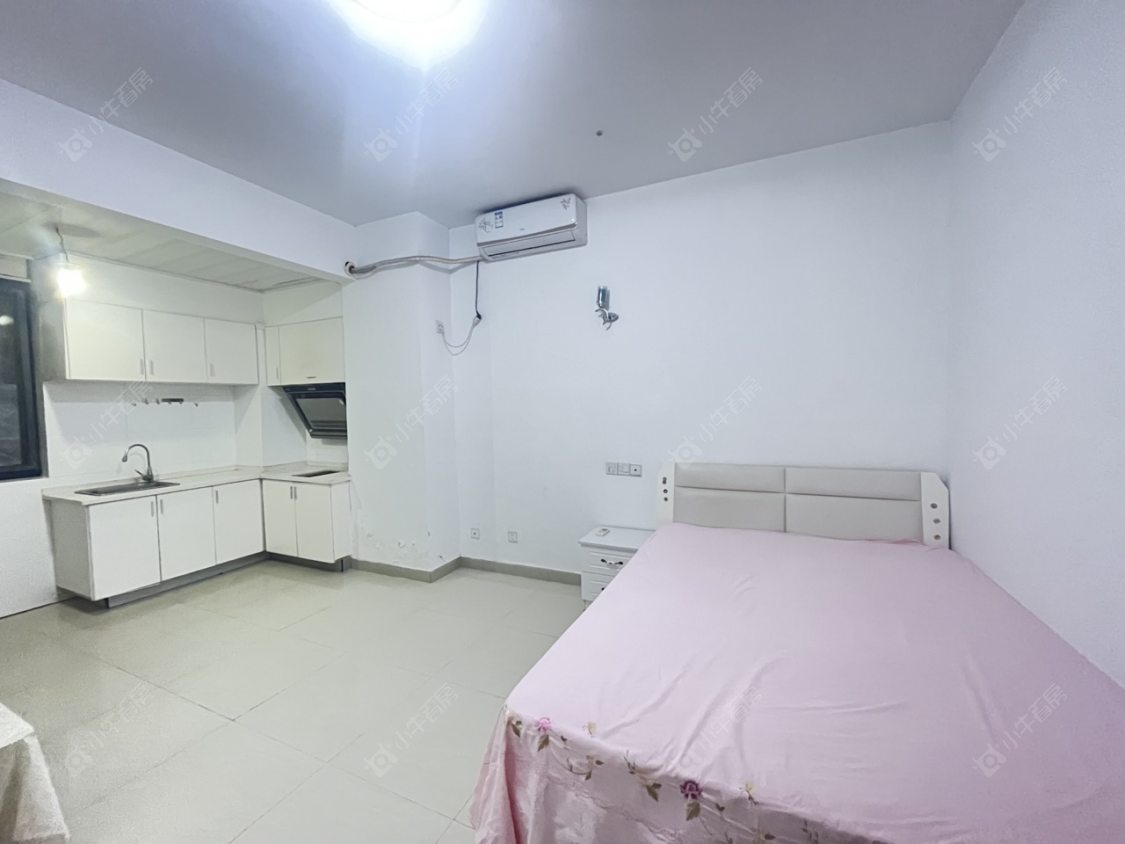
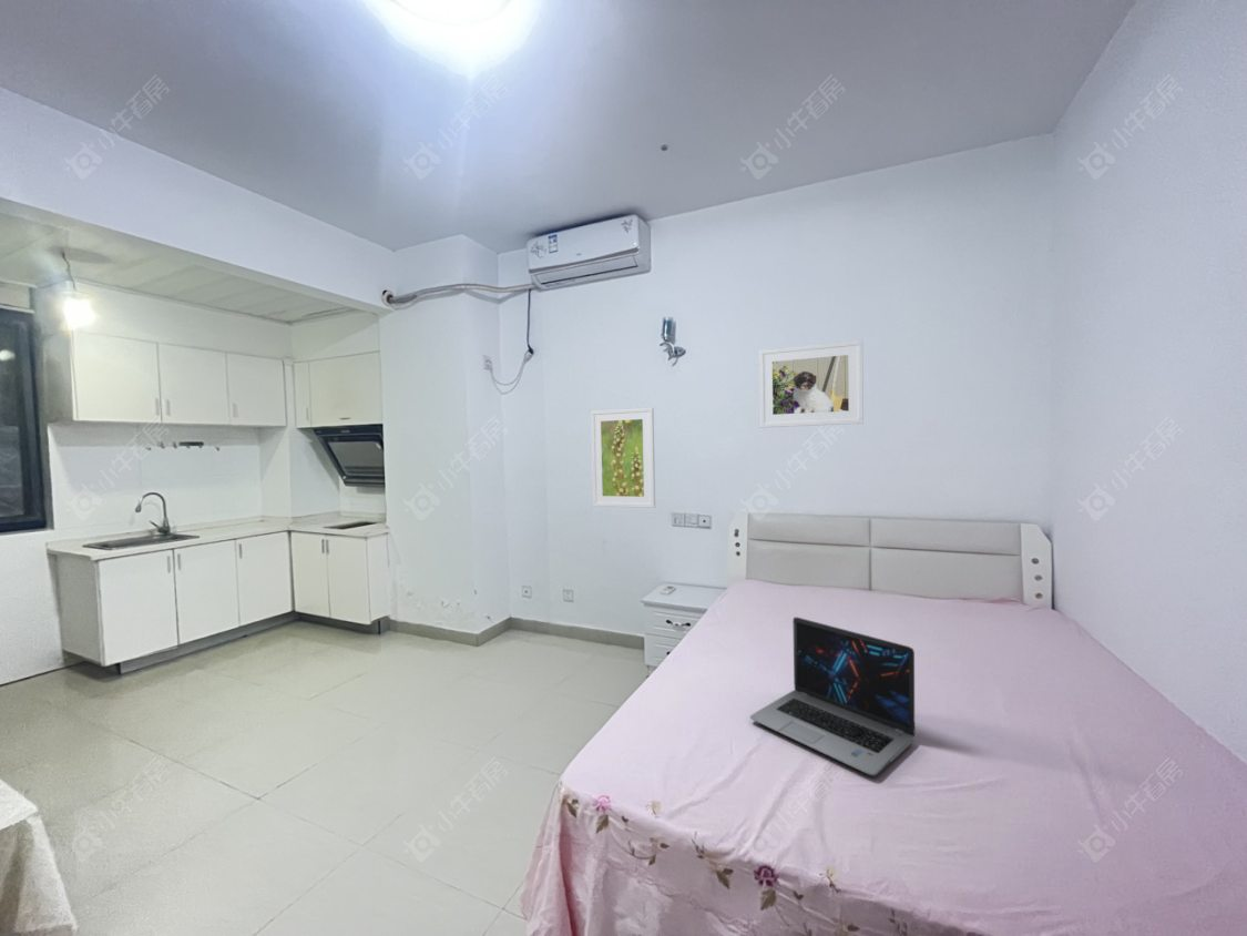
+ laptop [748,617,916,777]
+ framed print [758,339,865,429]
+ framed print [590,406,656,509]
